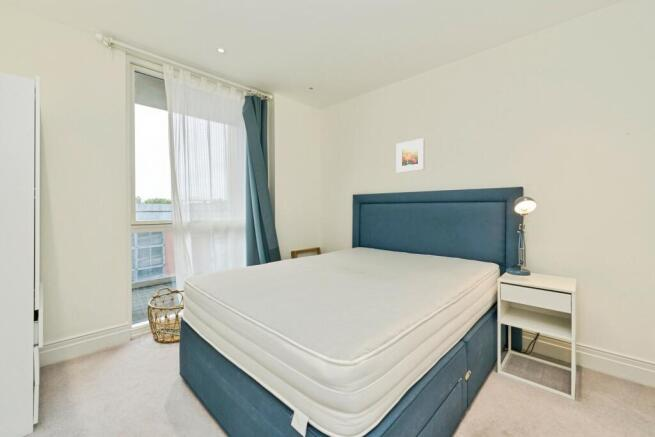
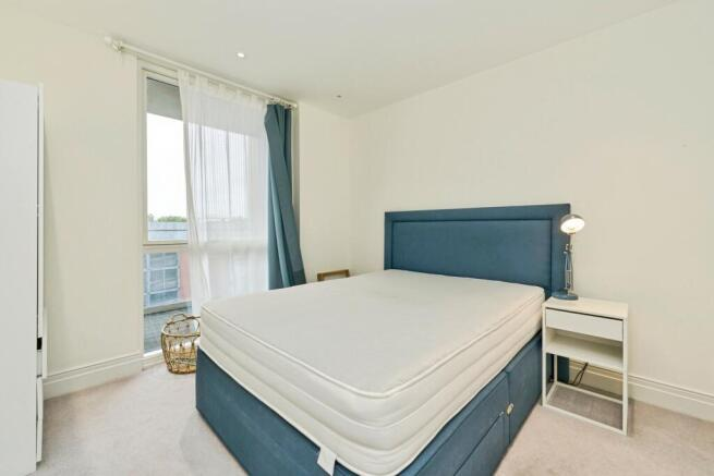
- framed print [396,137,425,174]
